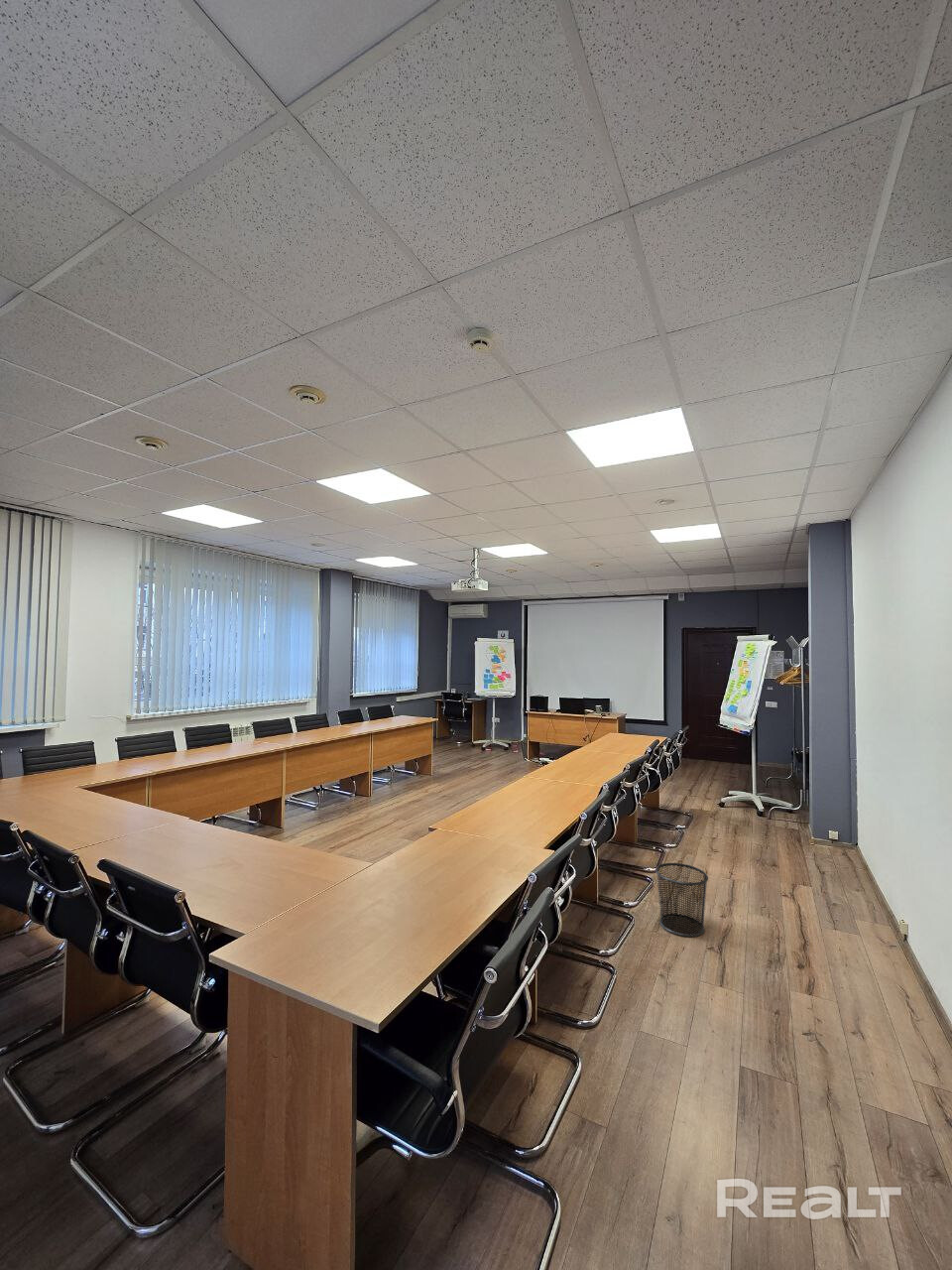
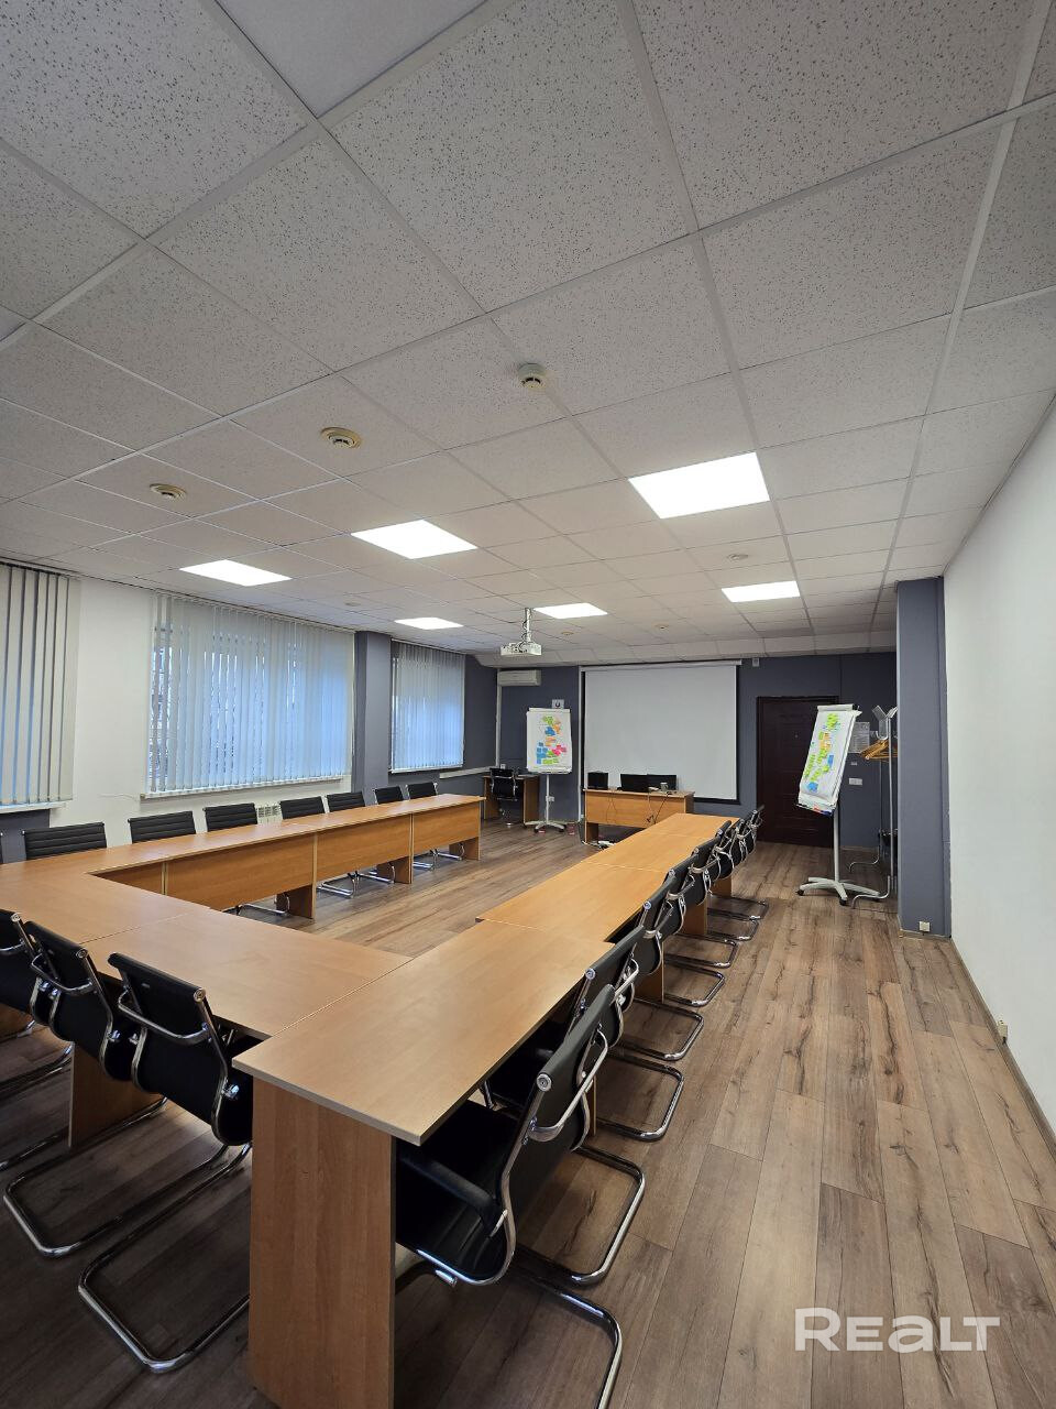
- waste bin [654,862,709,938]
